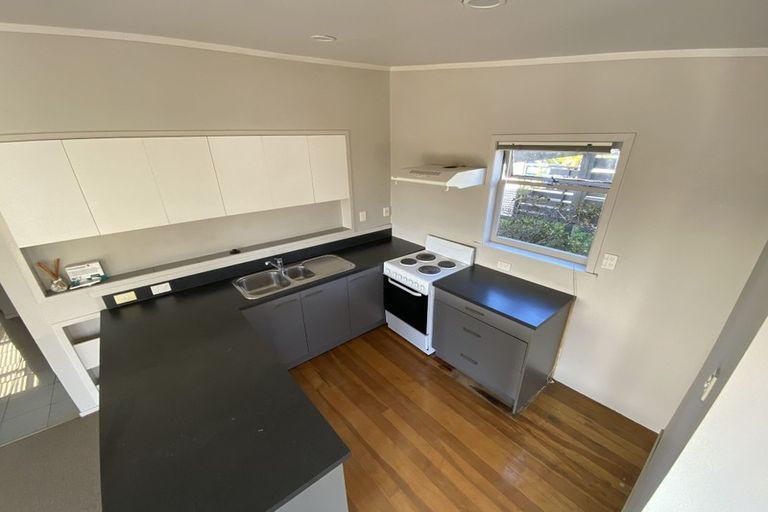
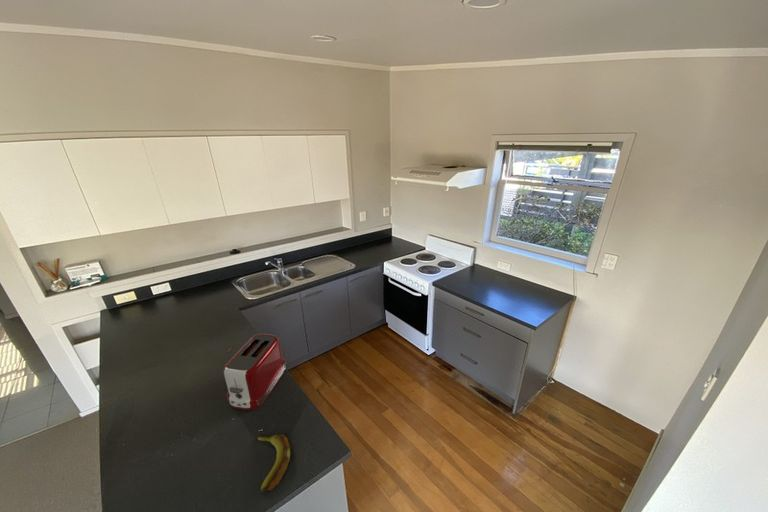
+ banana [255,433,291,493]
+ toaster [222,333,287,411]
